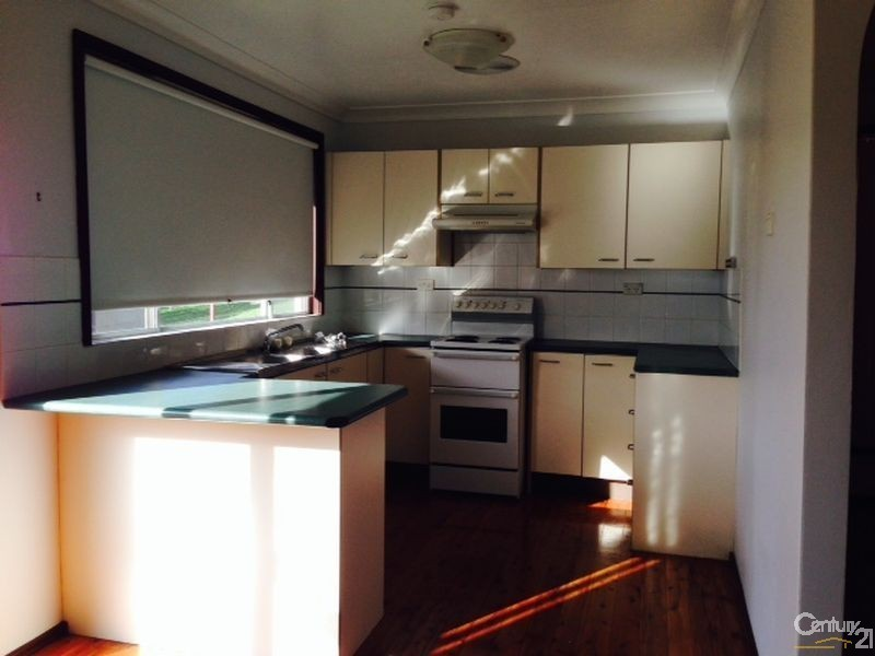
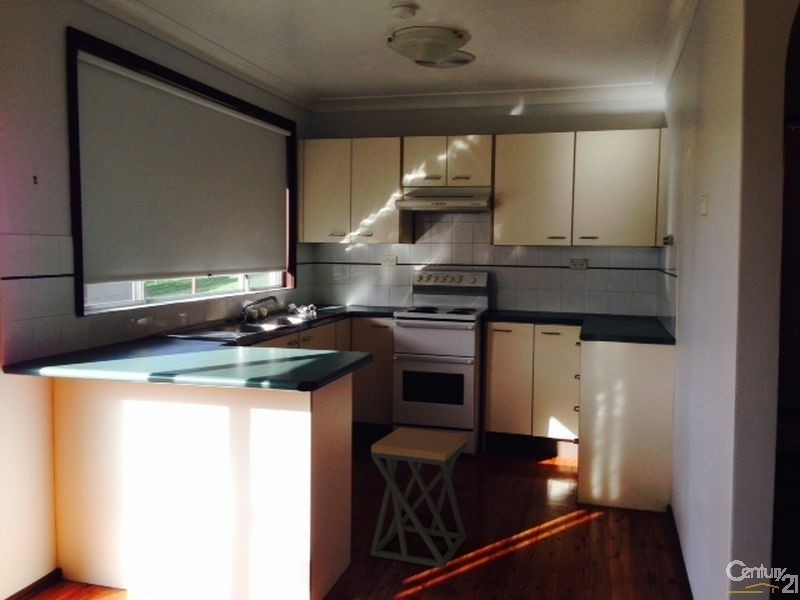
+ stool [370,427,468,569]
